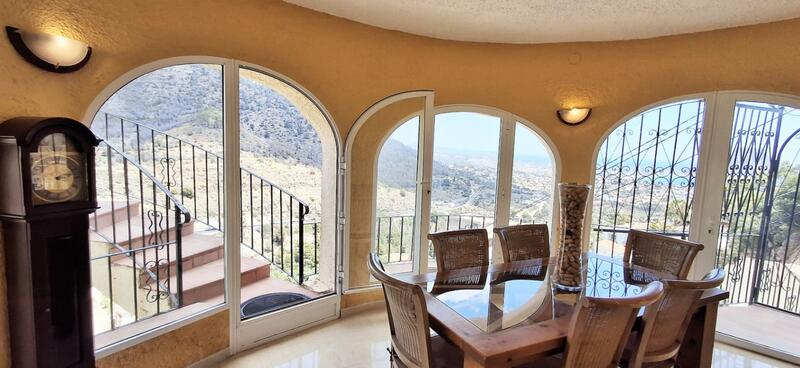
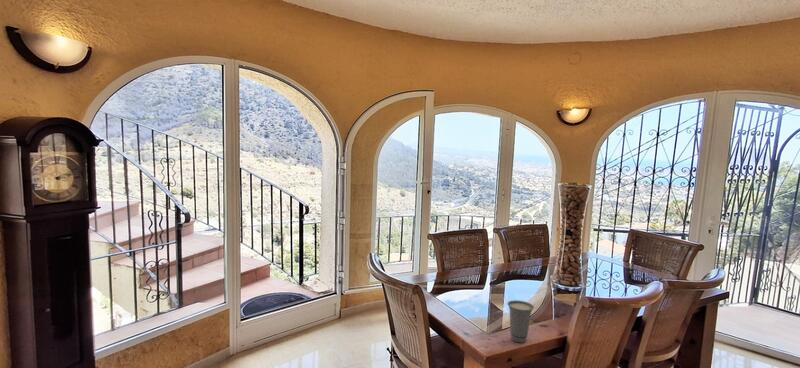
+ cup [506,299,535,344]
